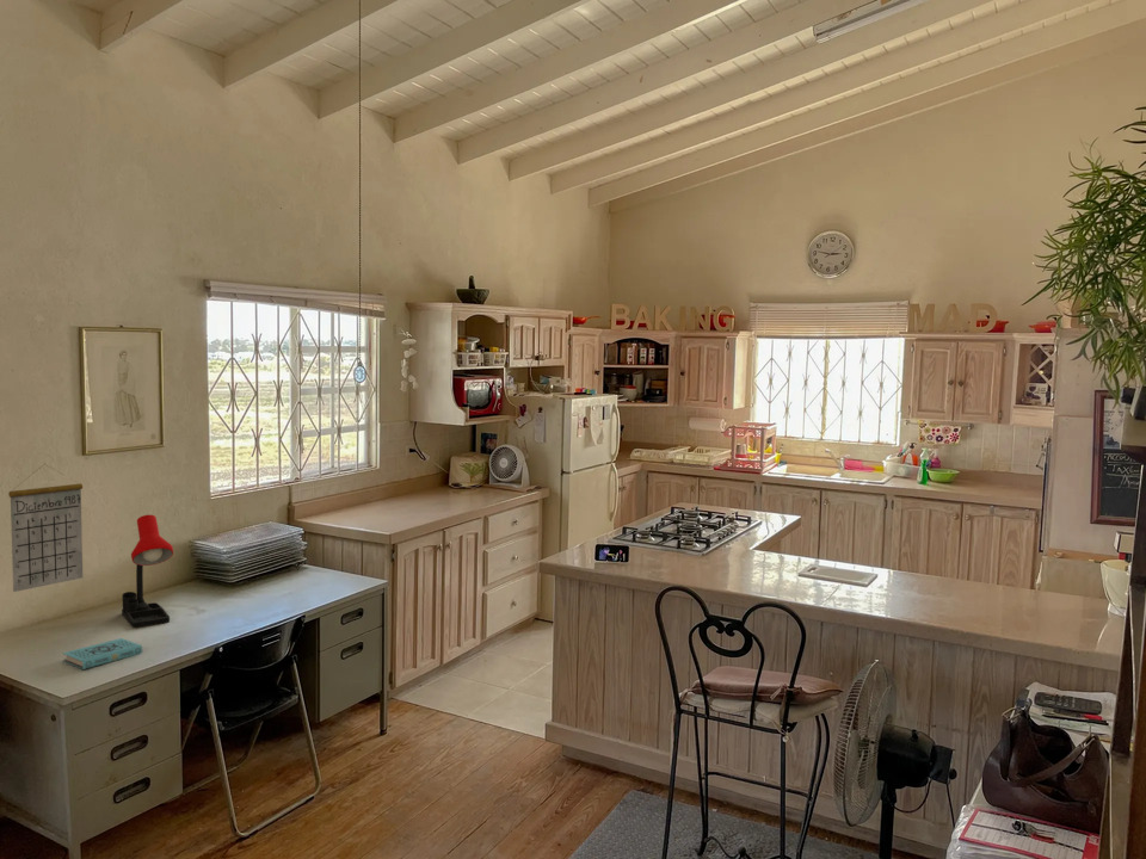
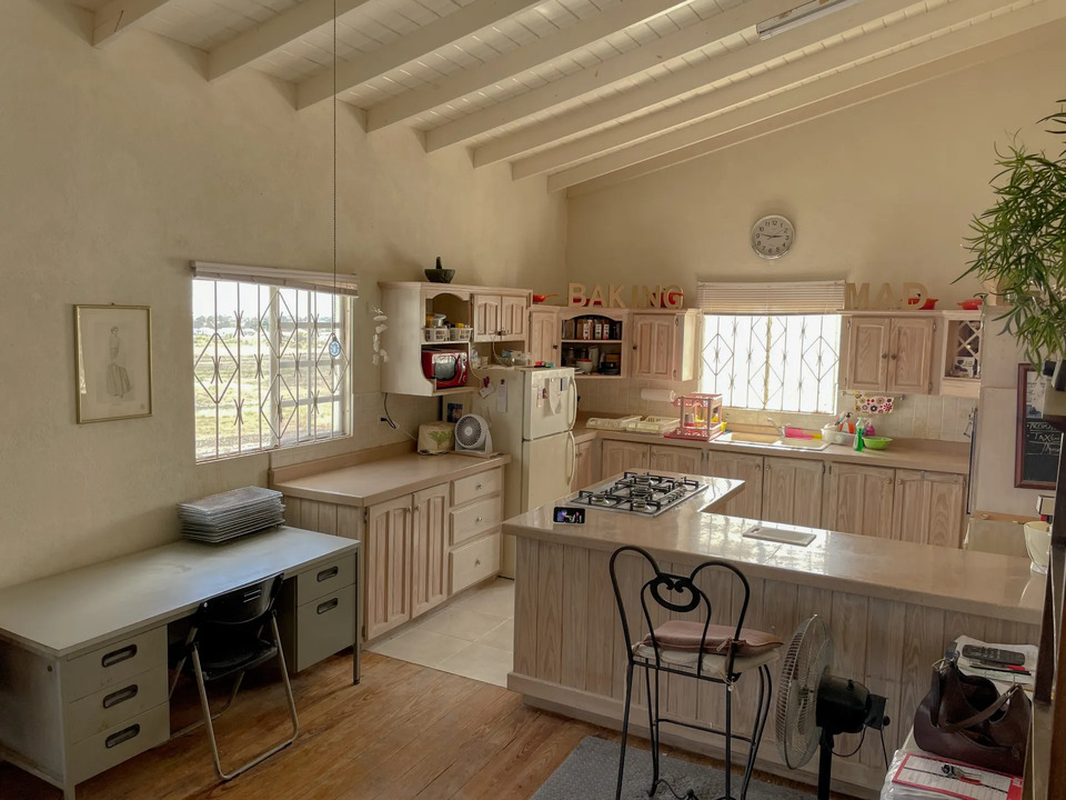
- calendar [7,463,84,593]
- desk lamp [121,514,174,629]
- book [61,637,143,670]
